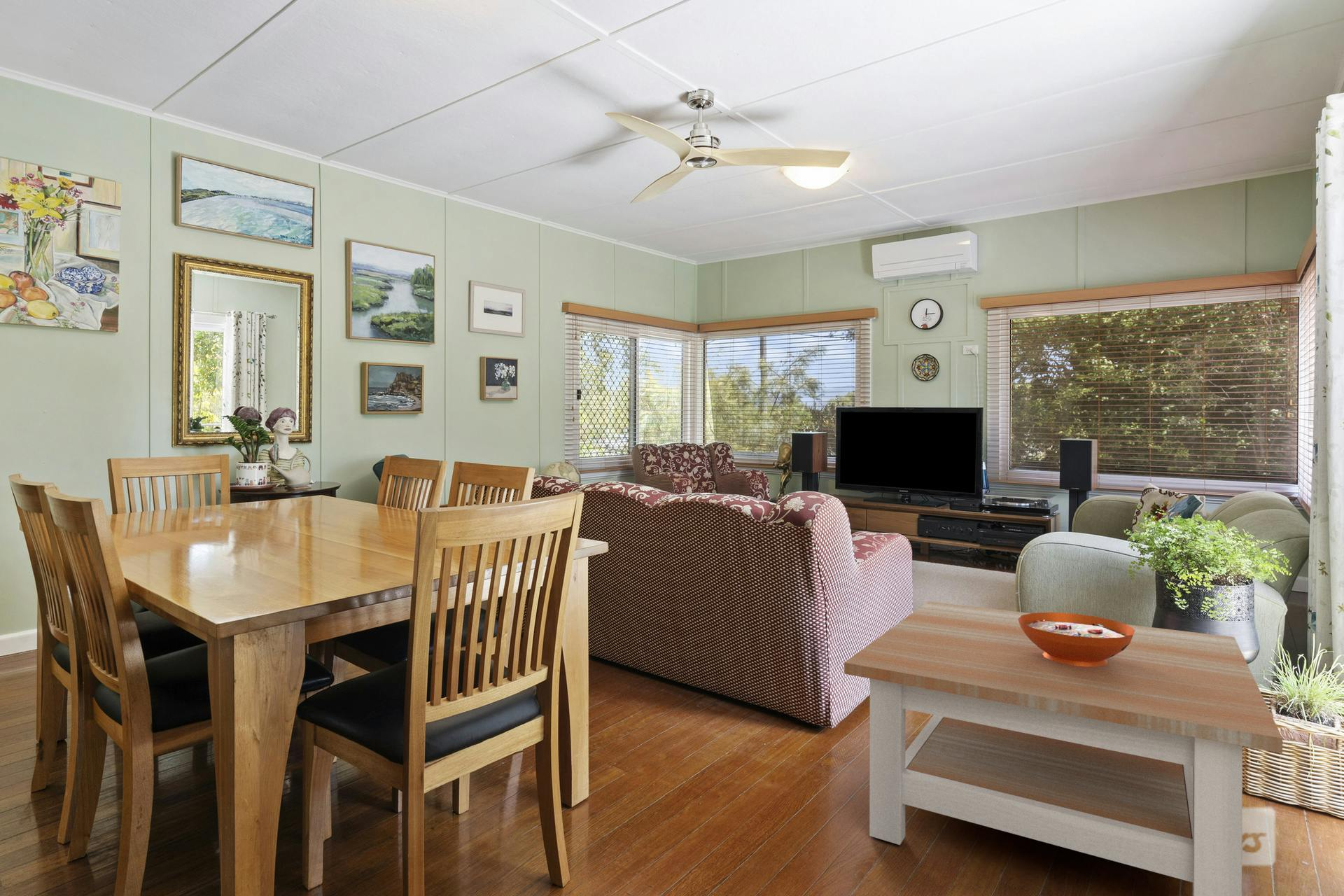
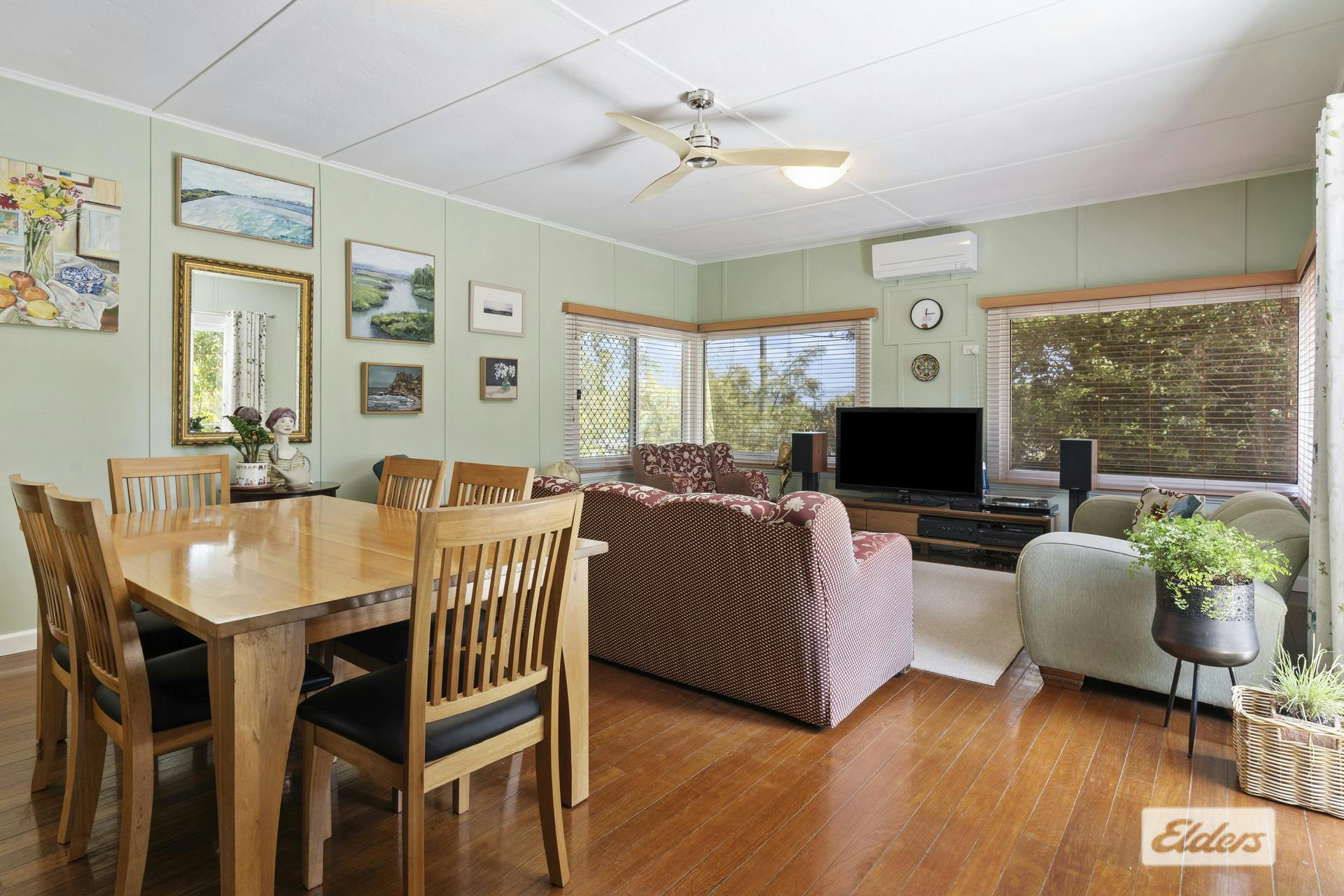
- decorative bowl [1019,612,1135,666]
- coffee table [844,601,1283,896]
